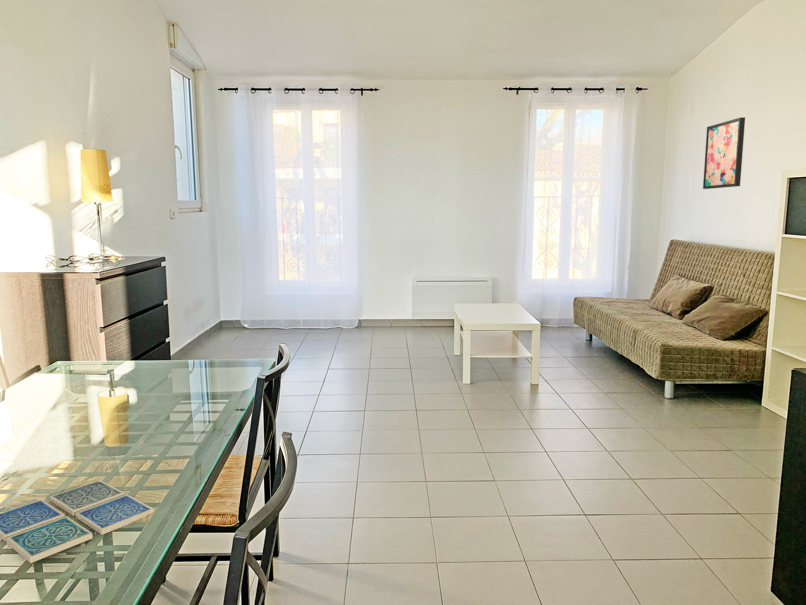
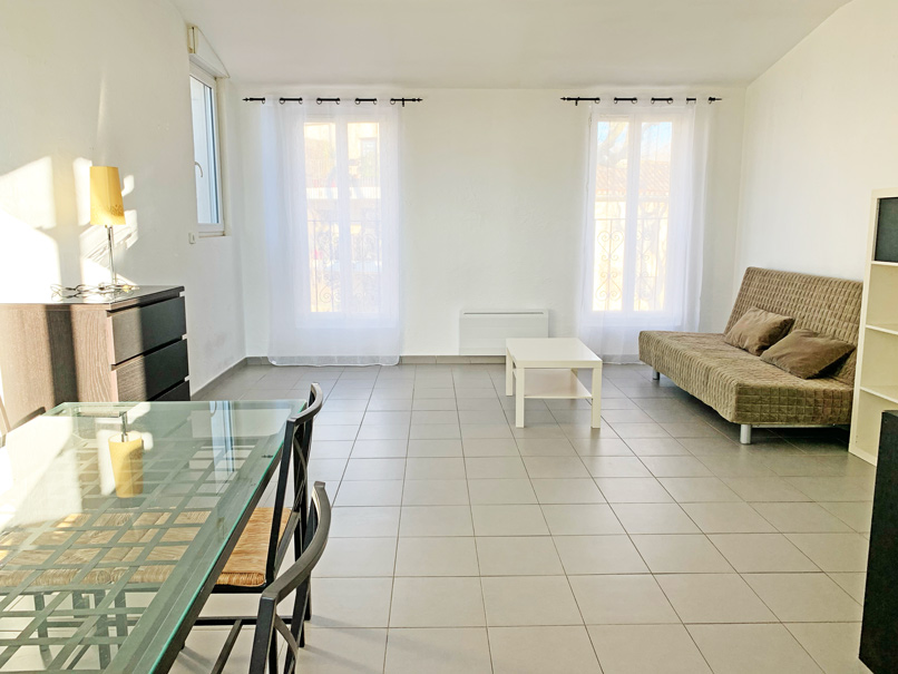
- drink coaster [0,479,155,564]
- wall art [702,116,746,190]
